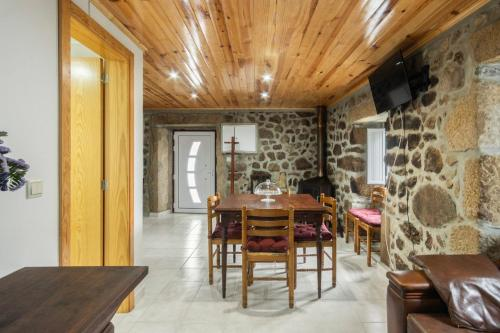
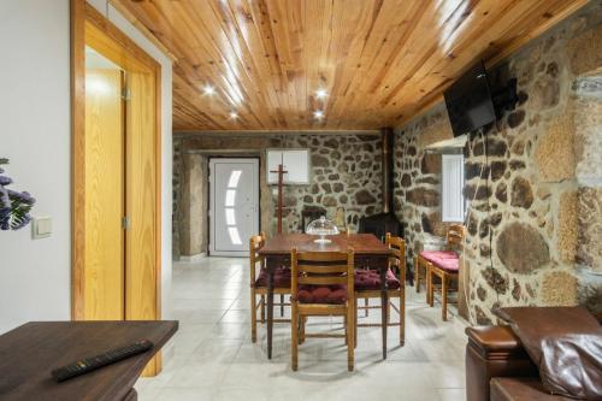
+ remote control [49,338,155,382]
